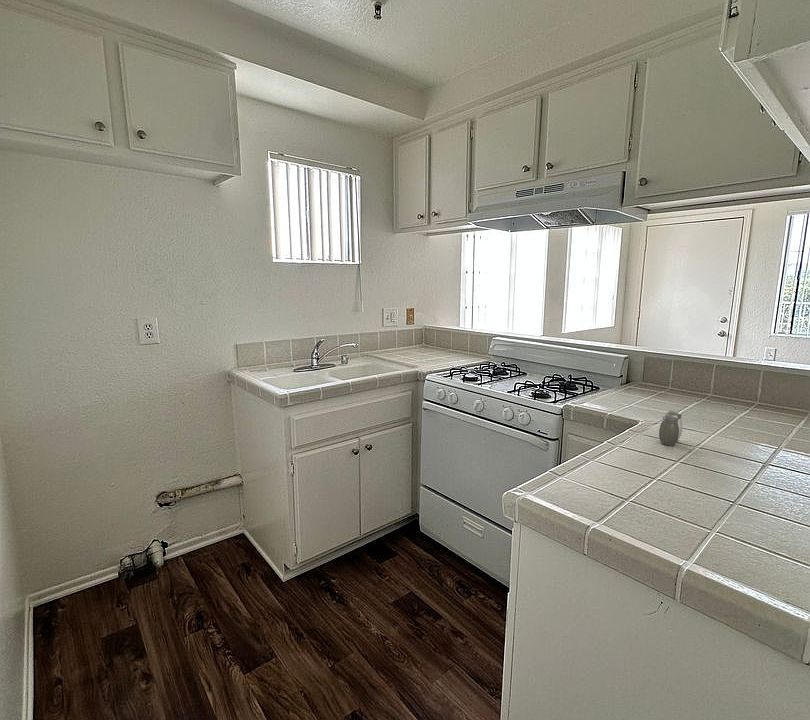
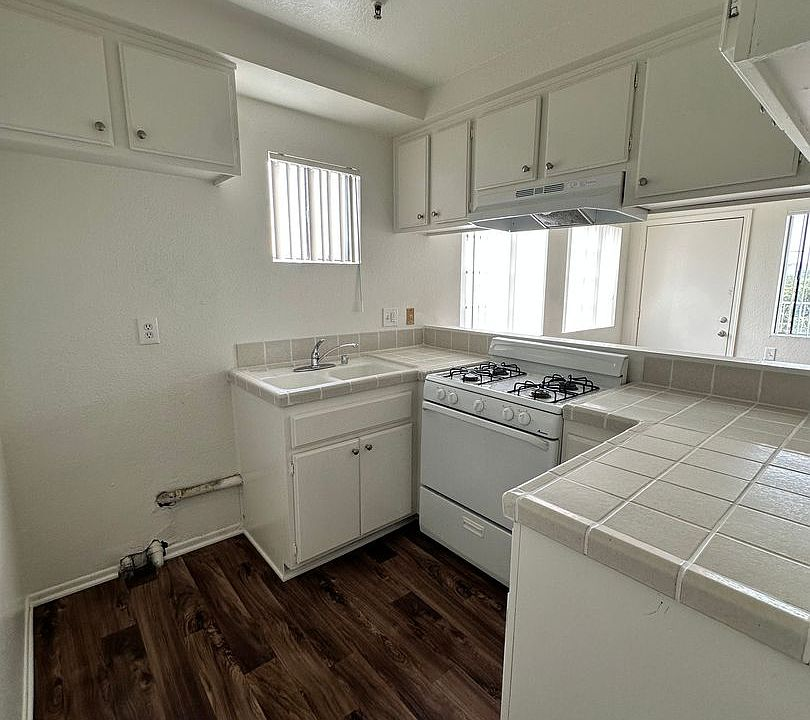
- salt and pepper shaker [658,410,683,446]
